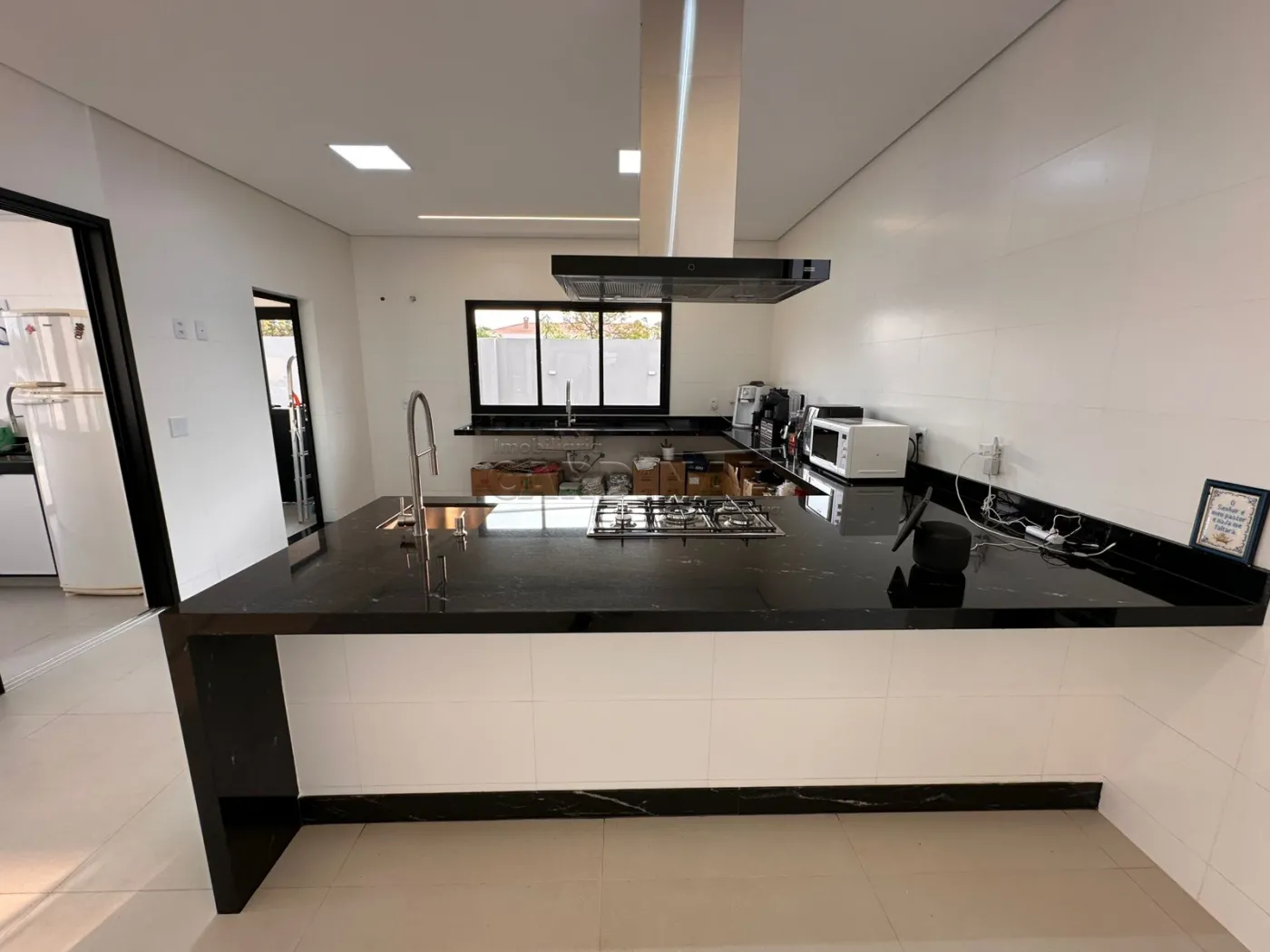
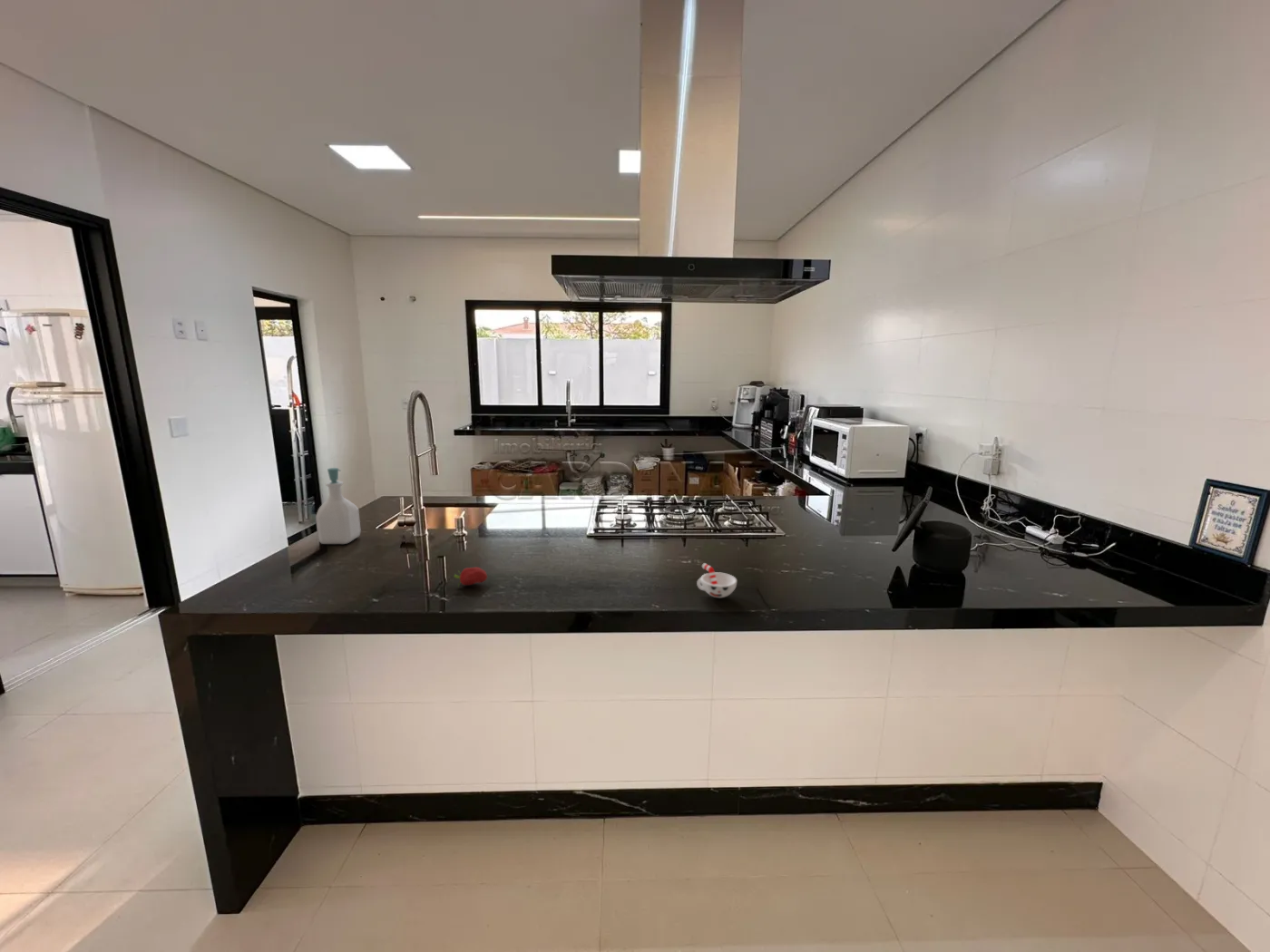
+ cup [696,562,738,598]
+ soap bottle [315,467,362,545]
+ fruit [453,567,488,588]
